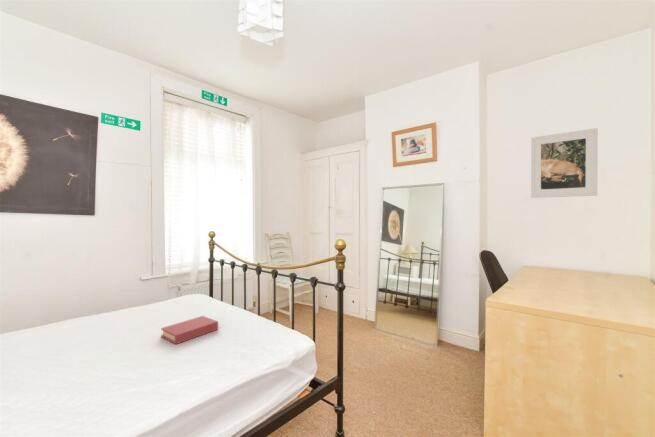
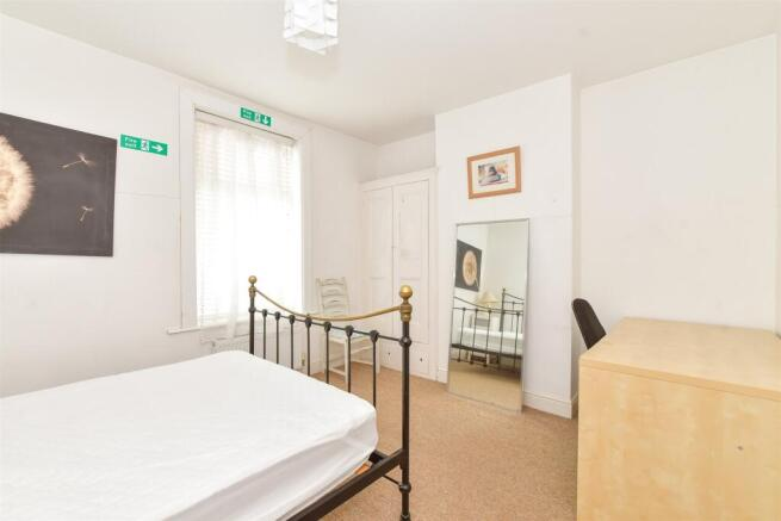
- book [160,315,219,345]
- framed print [530,127,599,199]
